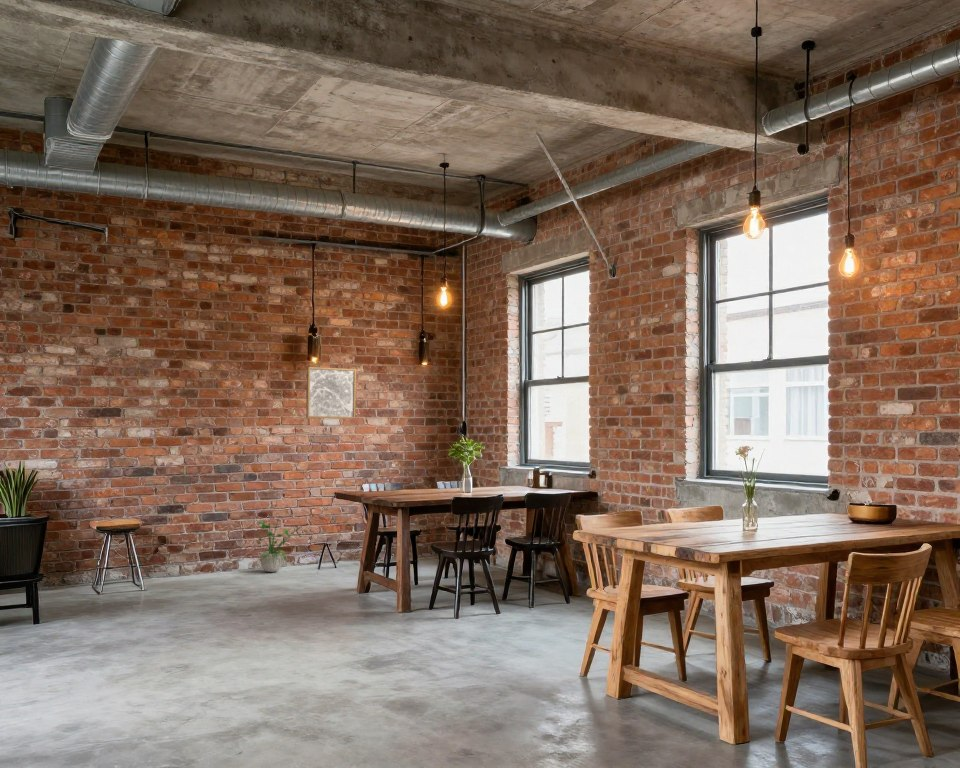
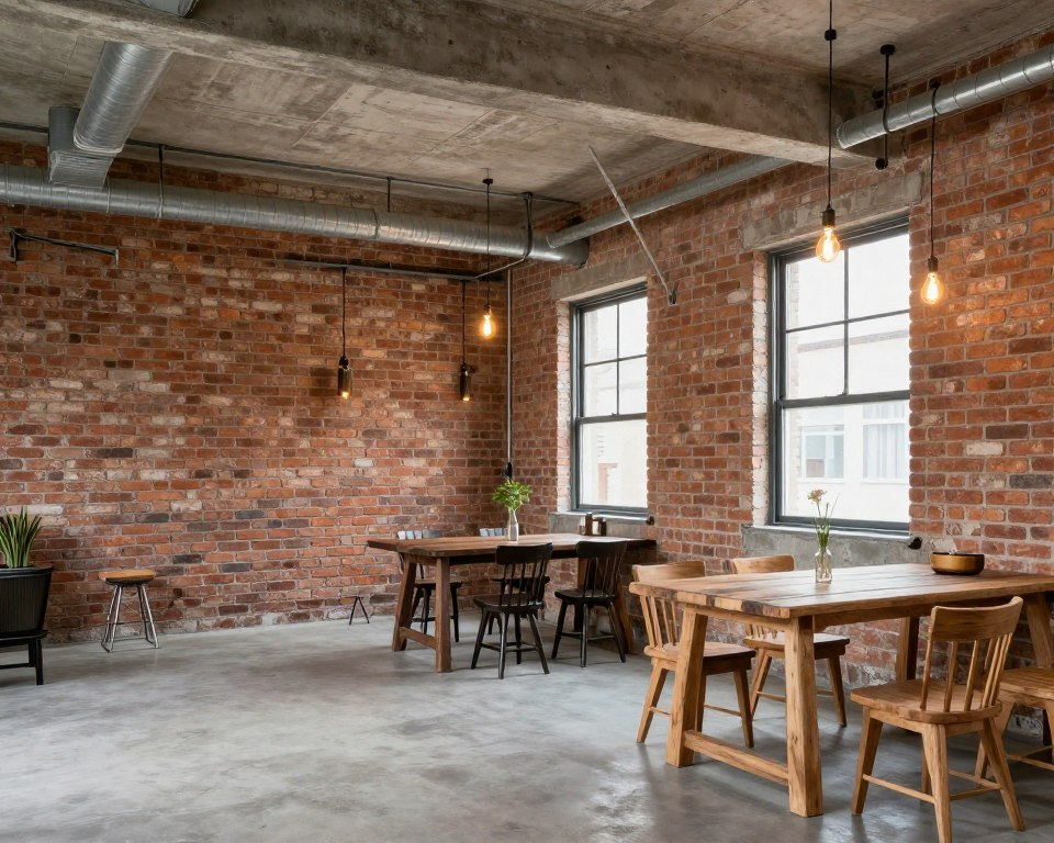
- potted plant [254,512,309,573]
- wall art [305,366,357,420]
